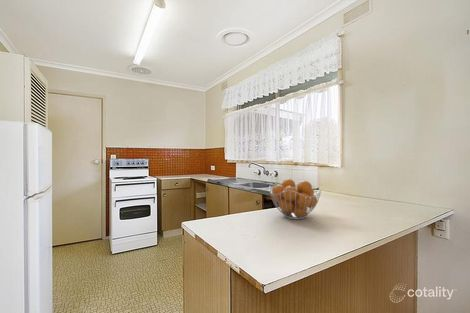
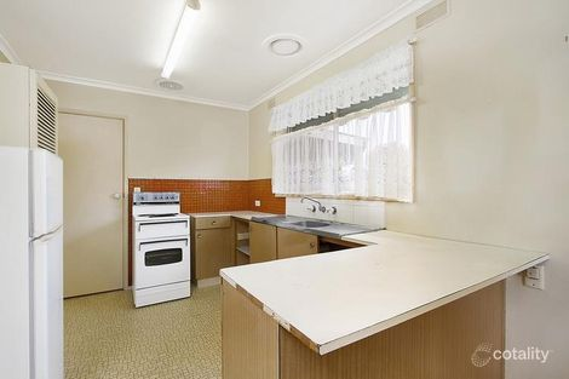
- fruit basket [268,178,322,220]
